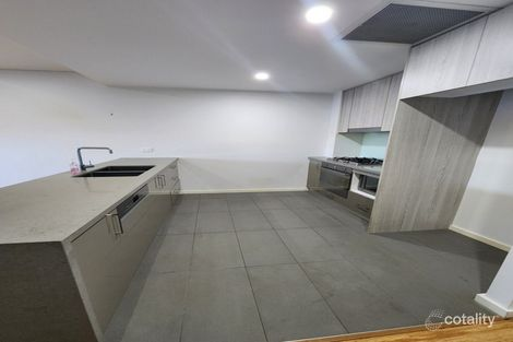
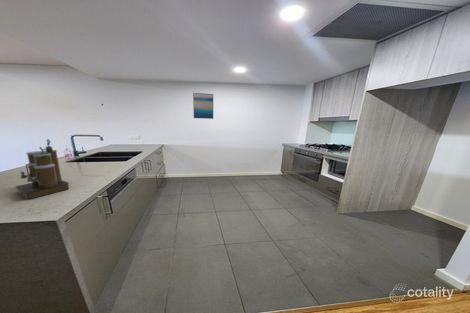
+ wall art [192,92,214,120]
+ coffee maker [15,138,70,200]
